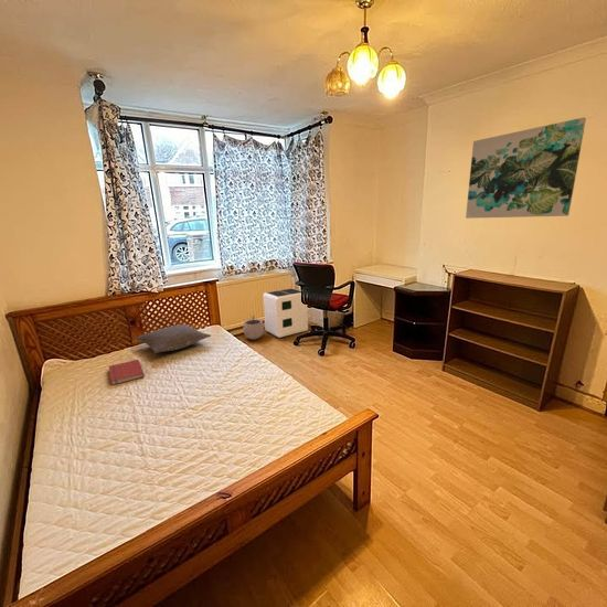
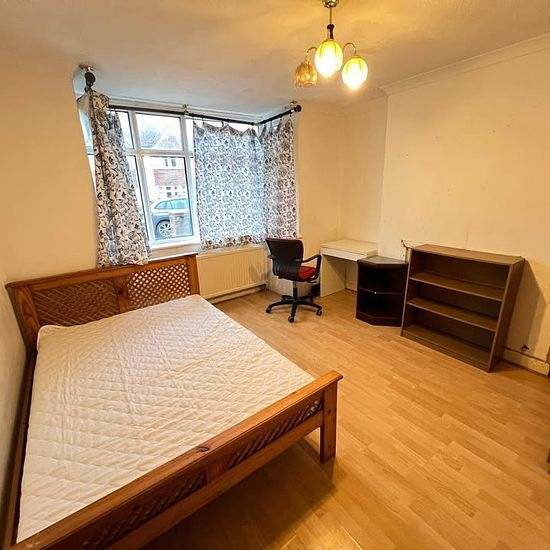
- book [108,359,146,386]
- pillow [134,323,212,354]
- air purifier [262,287,309,339]
- plant pot [242,317,265,341]
- wall art [465,117,587,220]
